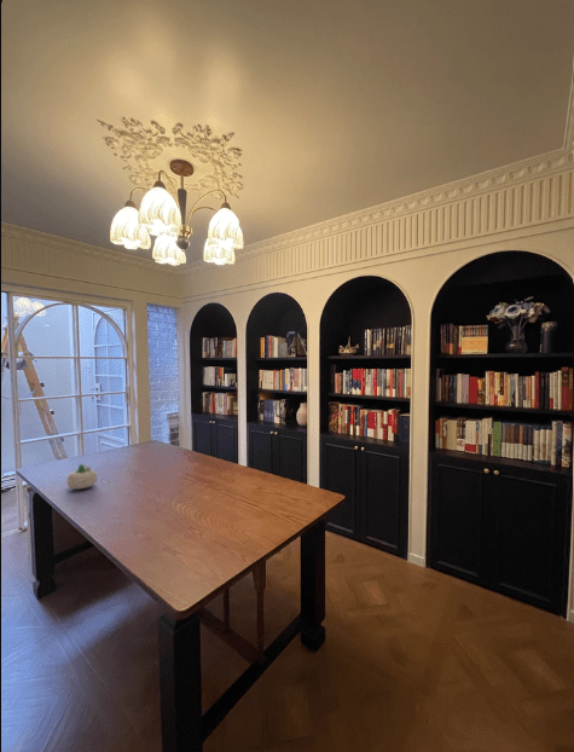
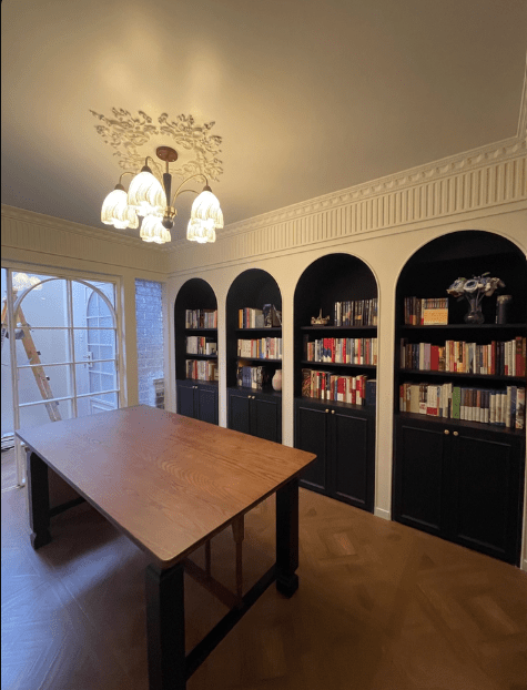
- succulent planter [65,463,98,490]
